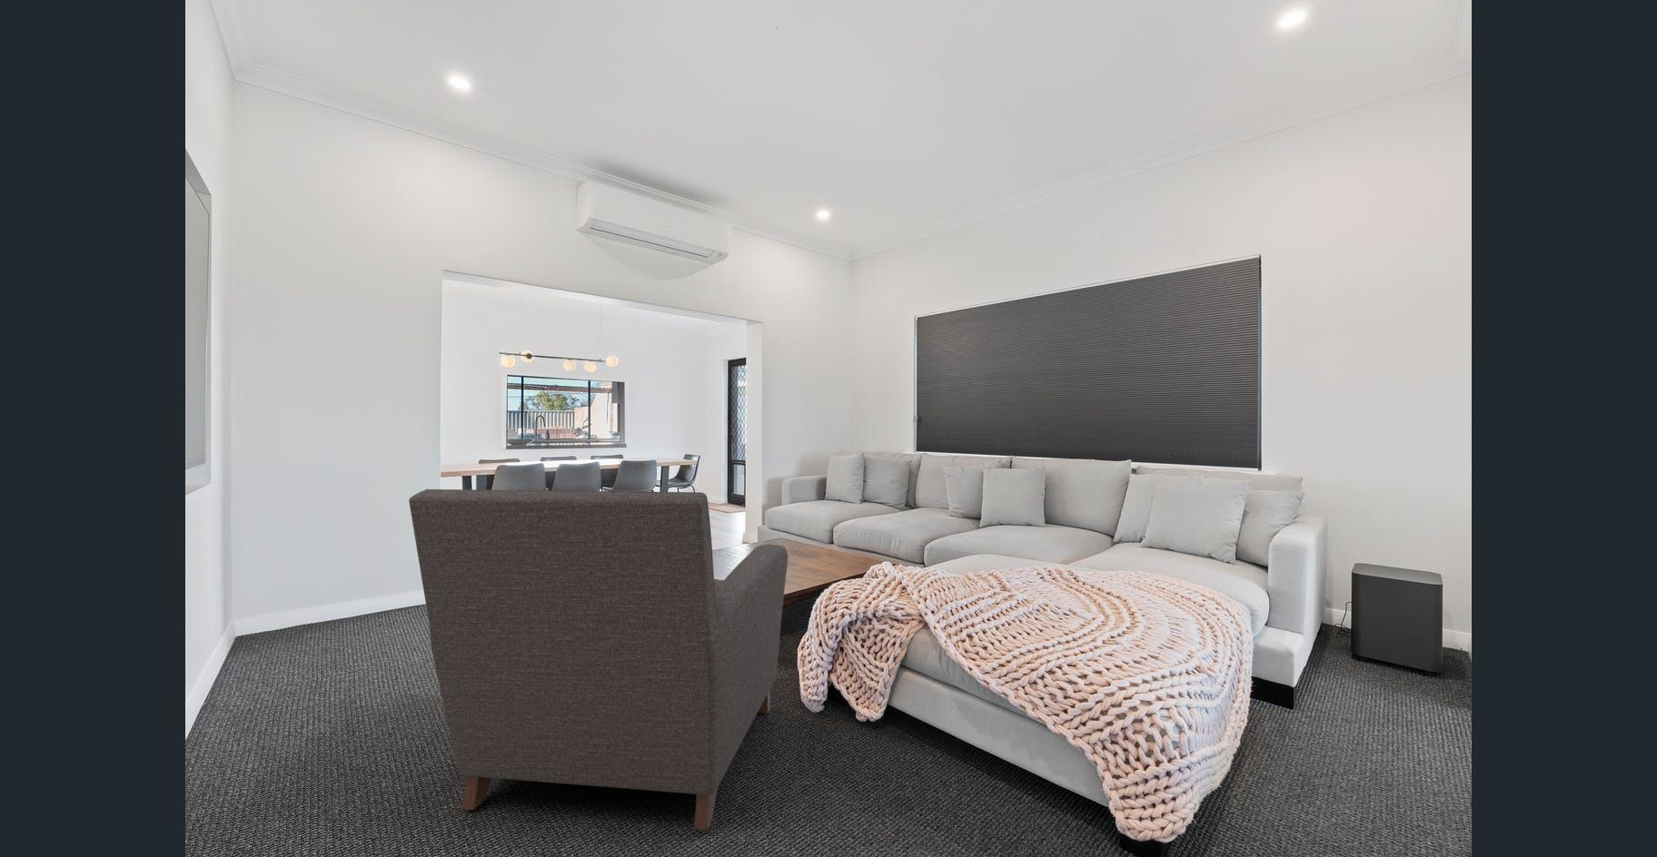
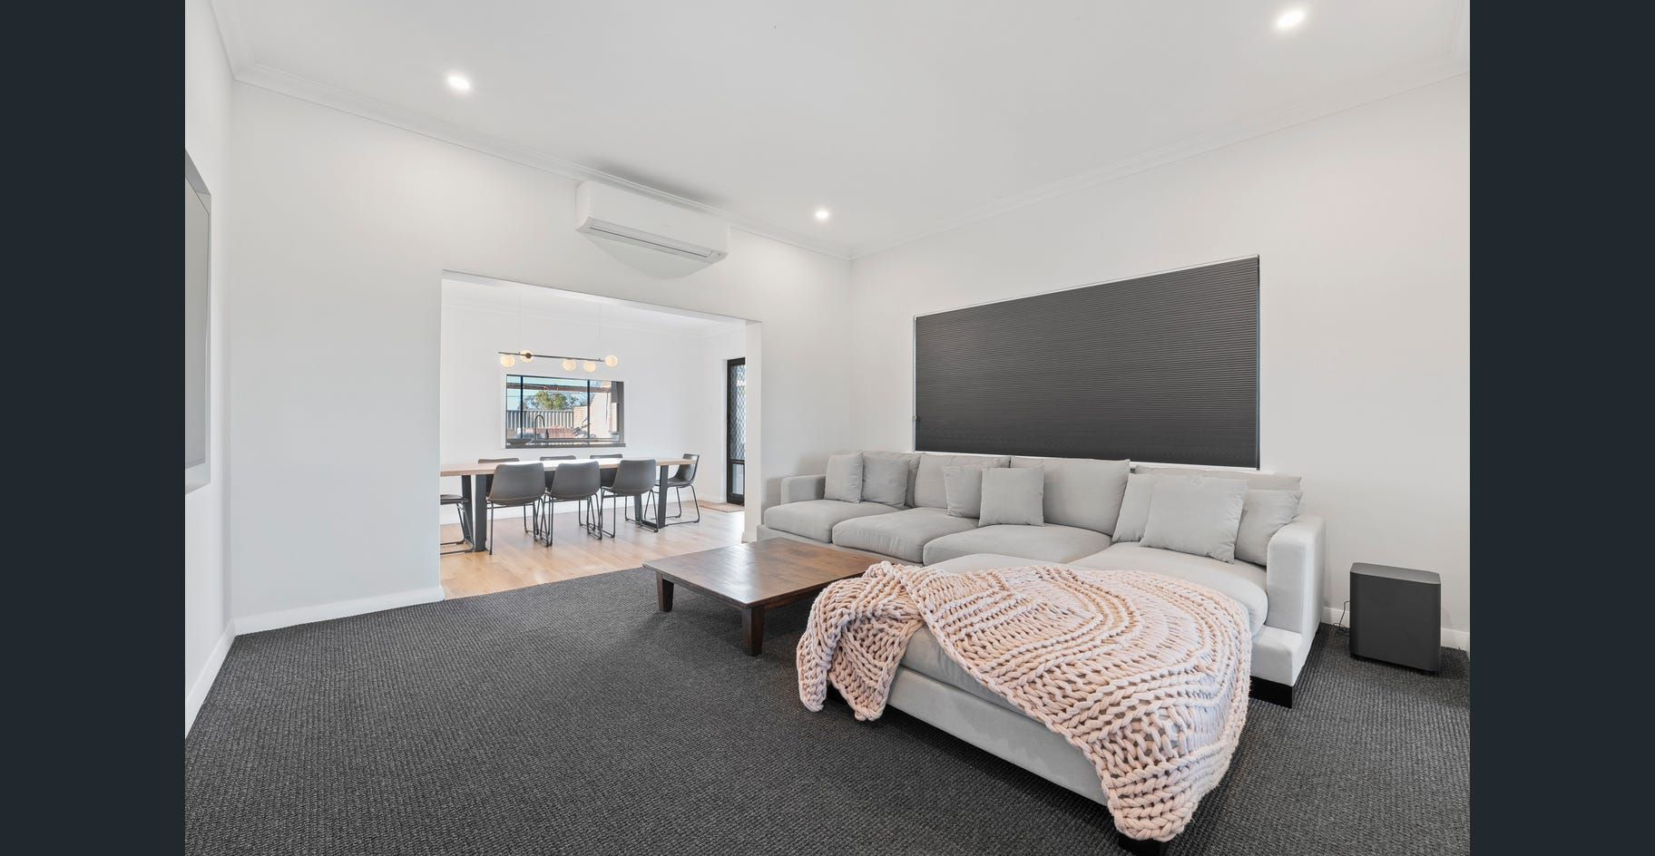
- chair [408,489,789,832]
